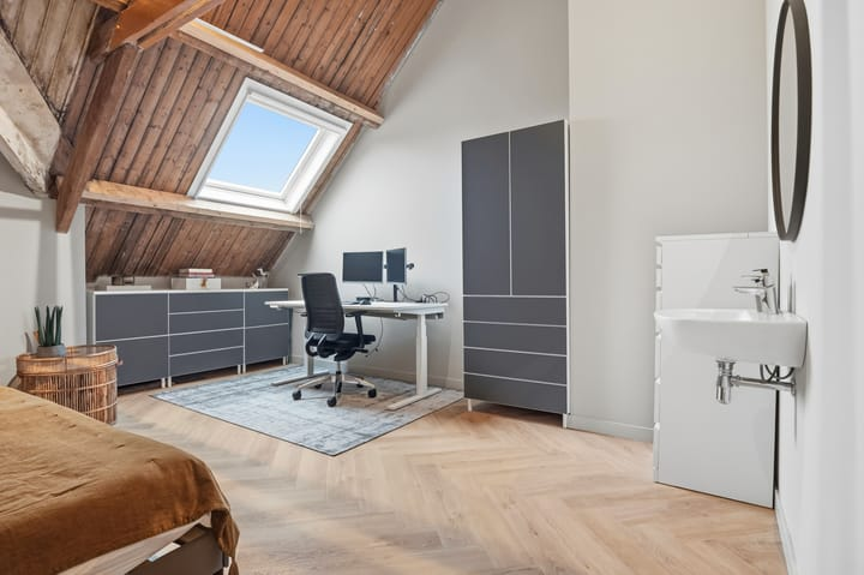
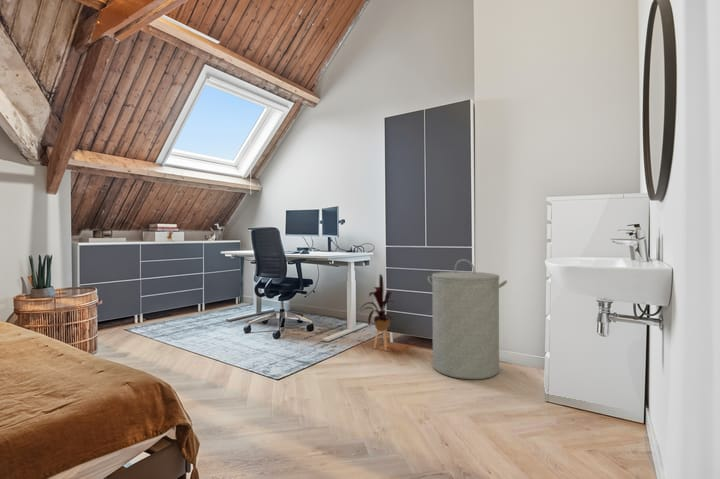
+ laundry hamper [427,258,508,380]
+ house plant [358,273,394,352]
